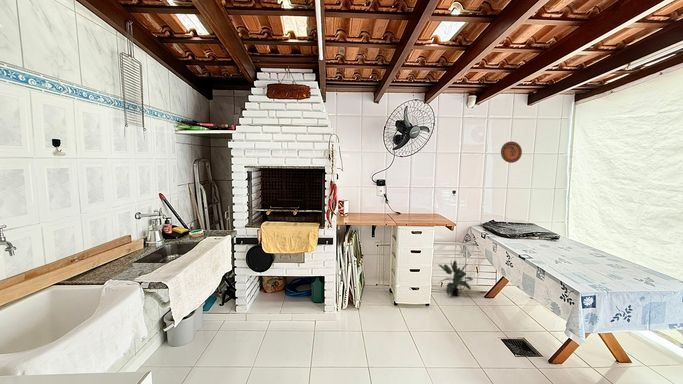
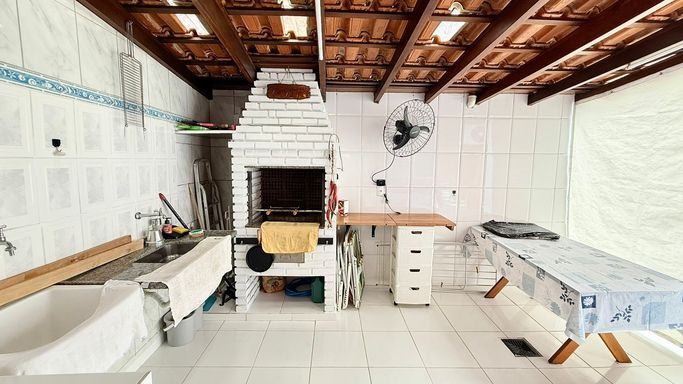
- decorative plate [500,141,523,164]
- potted plant [438,260,474,297]
